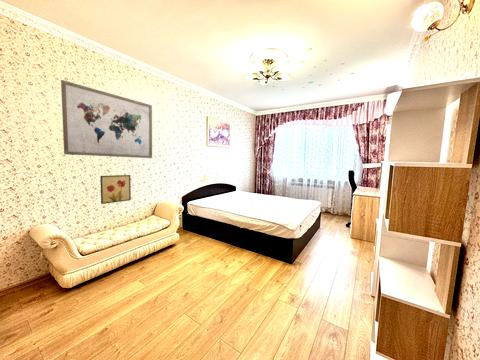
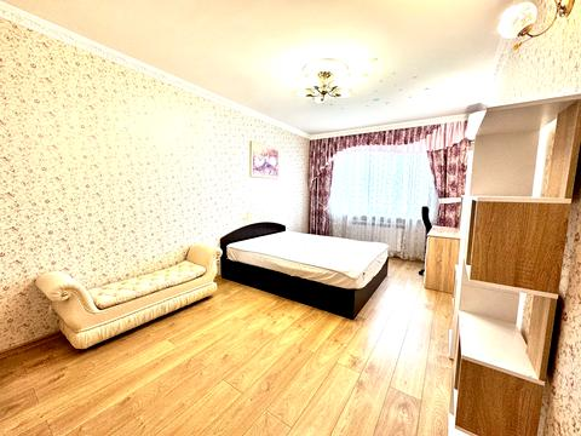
- wall art [99,174,132,205]
- wall art [60,79,153,159]
